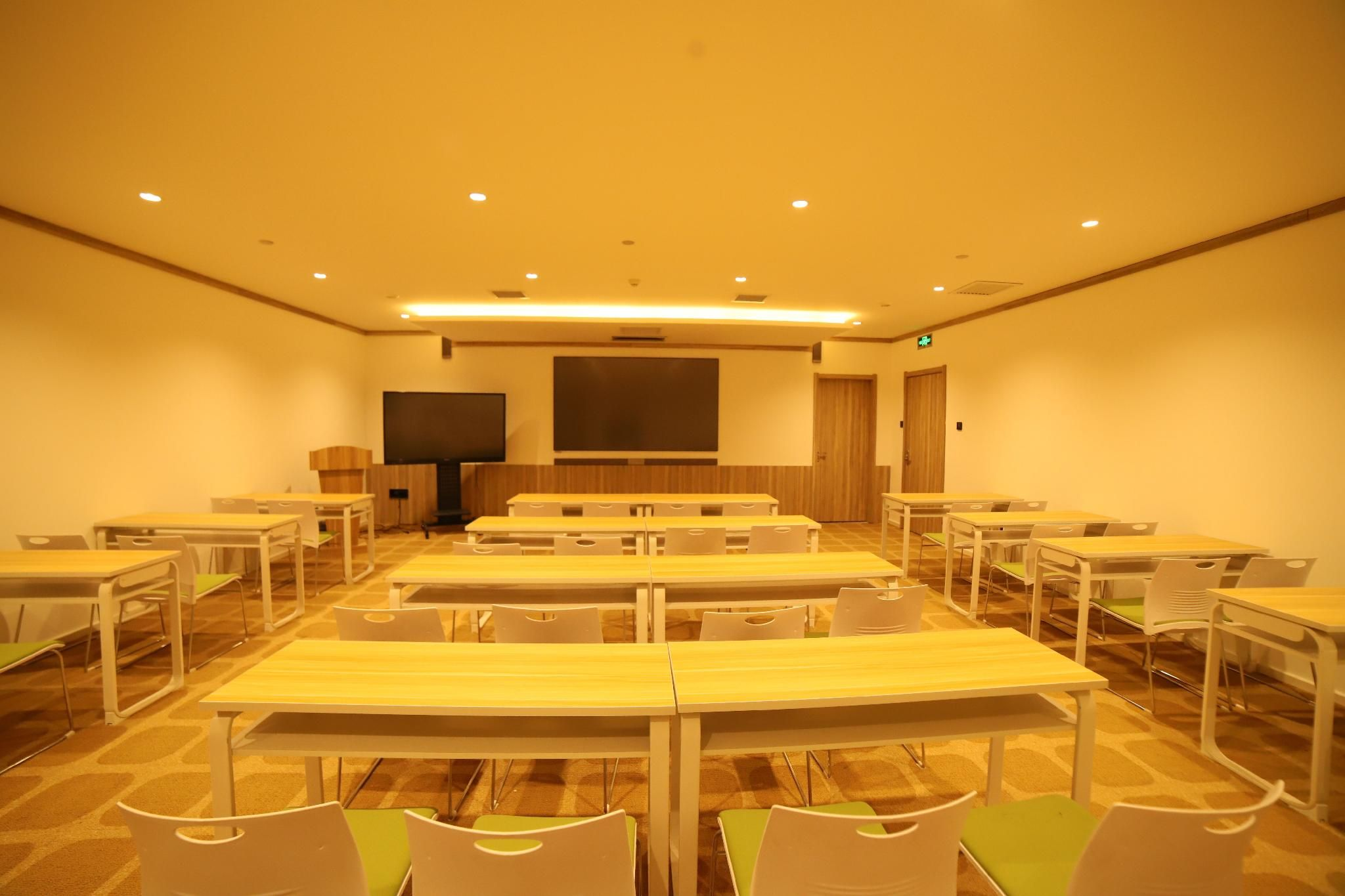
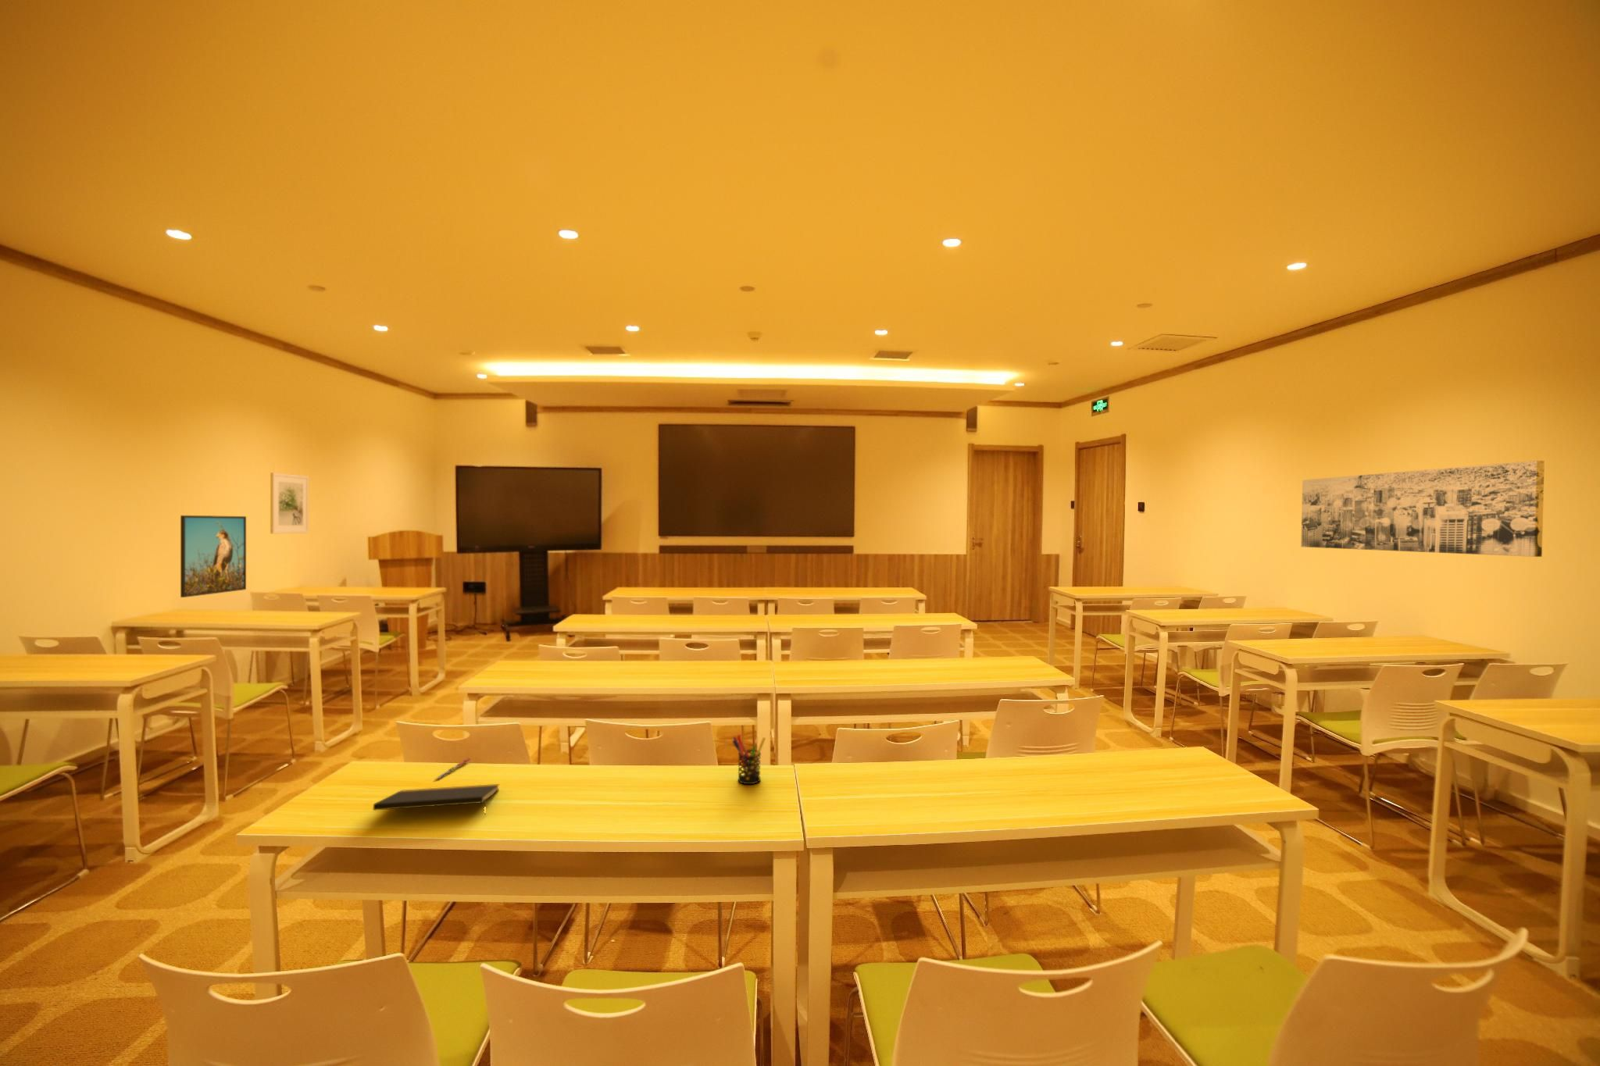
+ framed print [270,471,309,534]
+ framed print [180,515,247,598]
+ pen holder [732,734,766,785]
+ pen [435,757,471,780]
+ wall art [1300,460,1545,558]
+ notepad [372,783,500,817]
